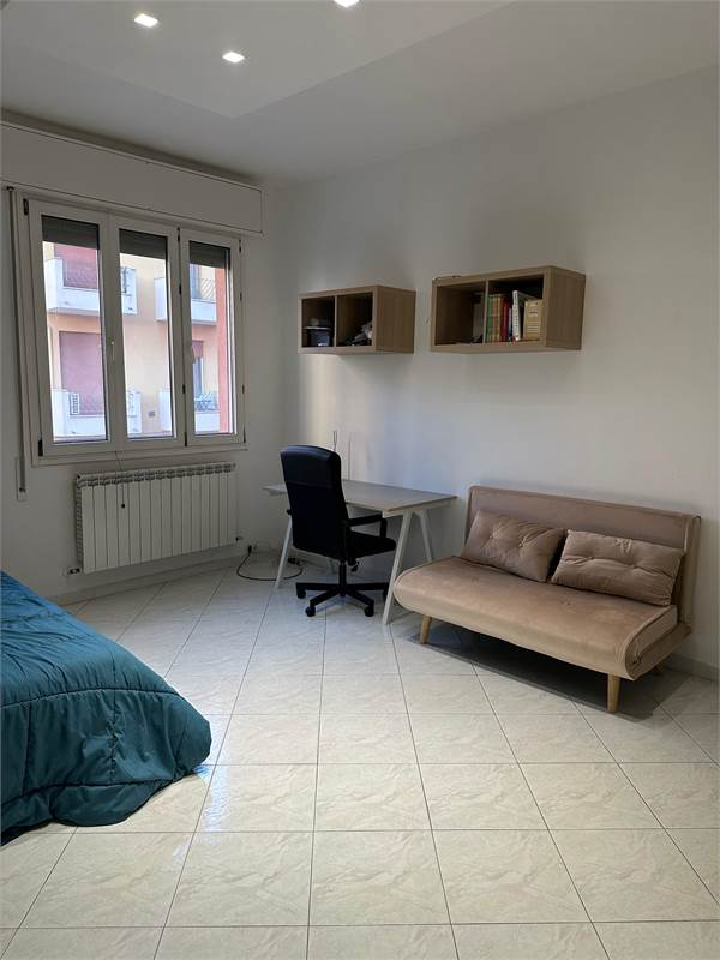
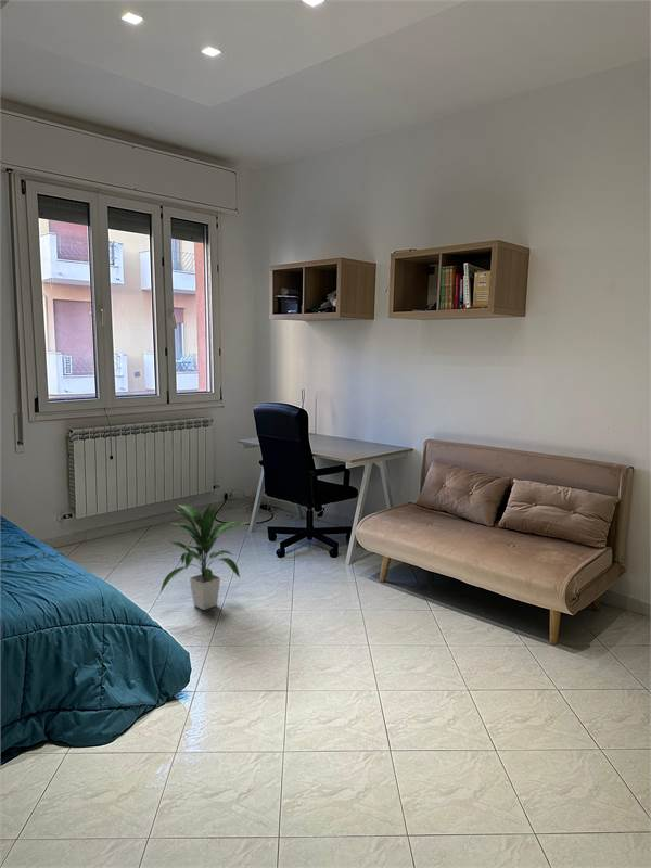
+ indoor plant [158,500,250,611]
